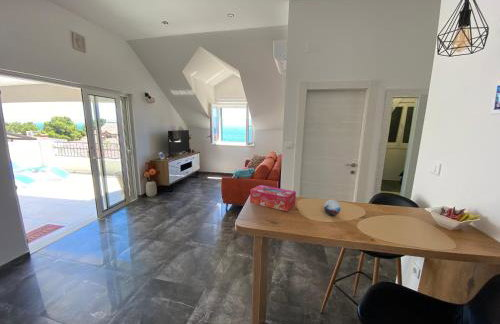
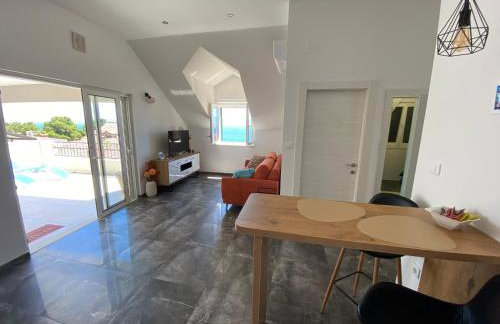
- tissue box [249,184,297,212]
- decorative orb [323,199,342,217]
